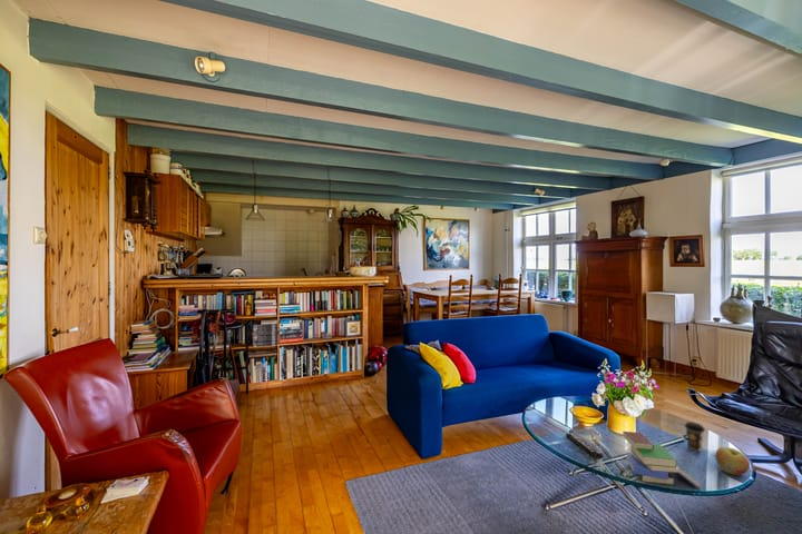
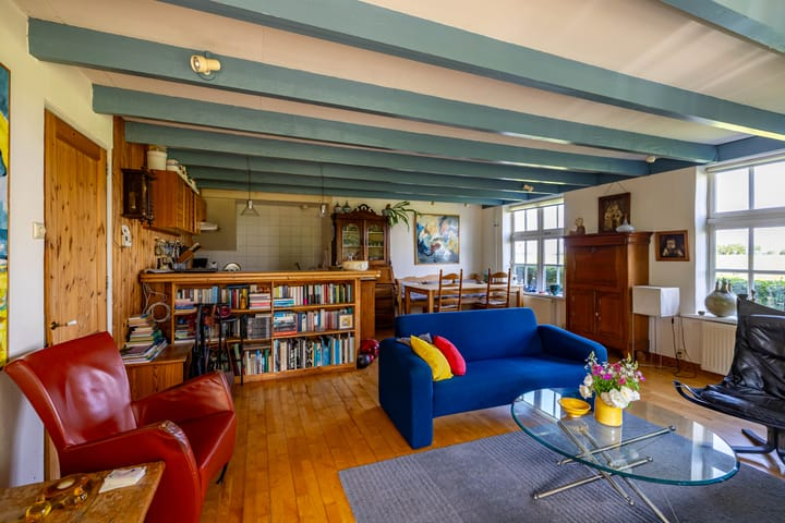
- remote control [565,432,604,459]
- apple [714,446,751,476]
- book [622,431,702,488]
- coffee cup [684,421,706,453]
